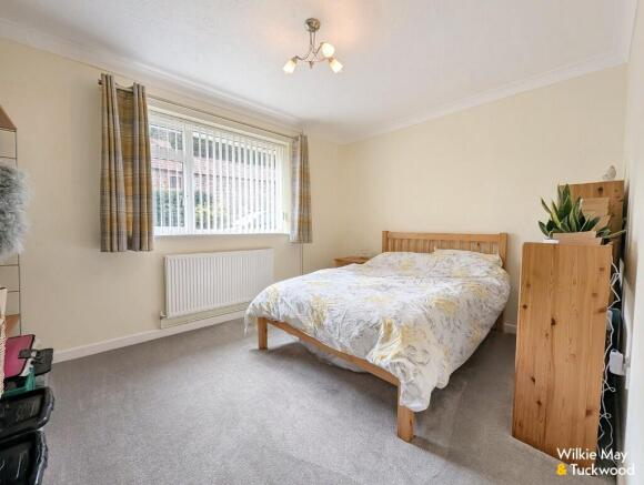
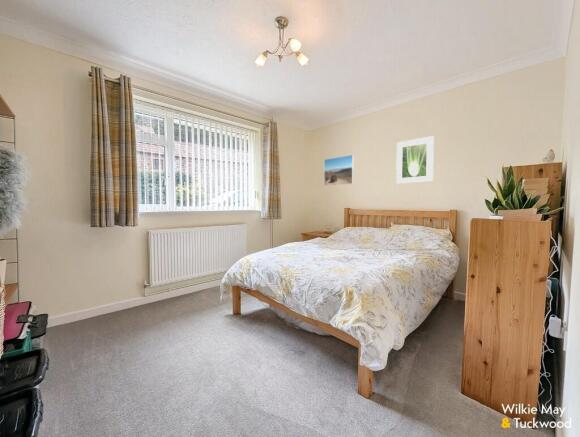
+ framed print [395,135,435,185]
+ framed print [323,154,355,187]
